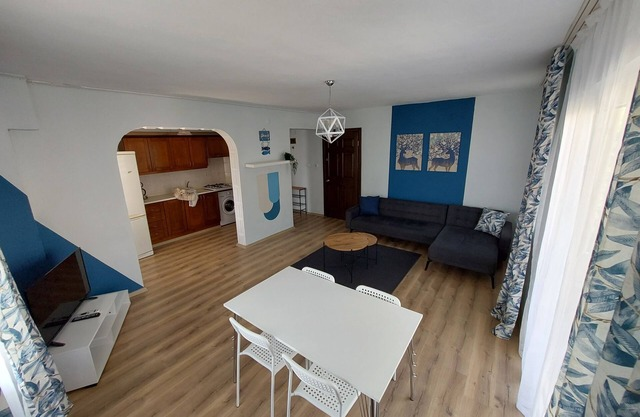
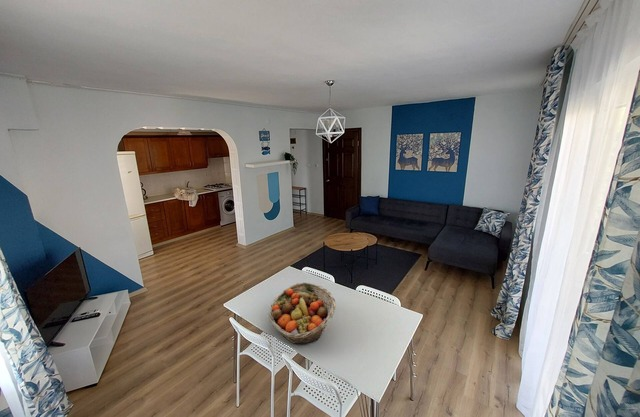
+ fruit basket [268,282,337,345]
